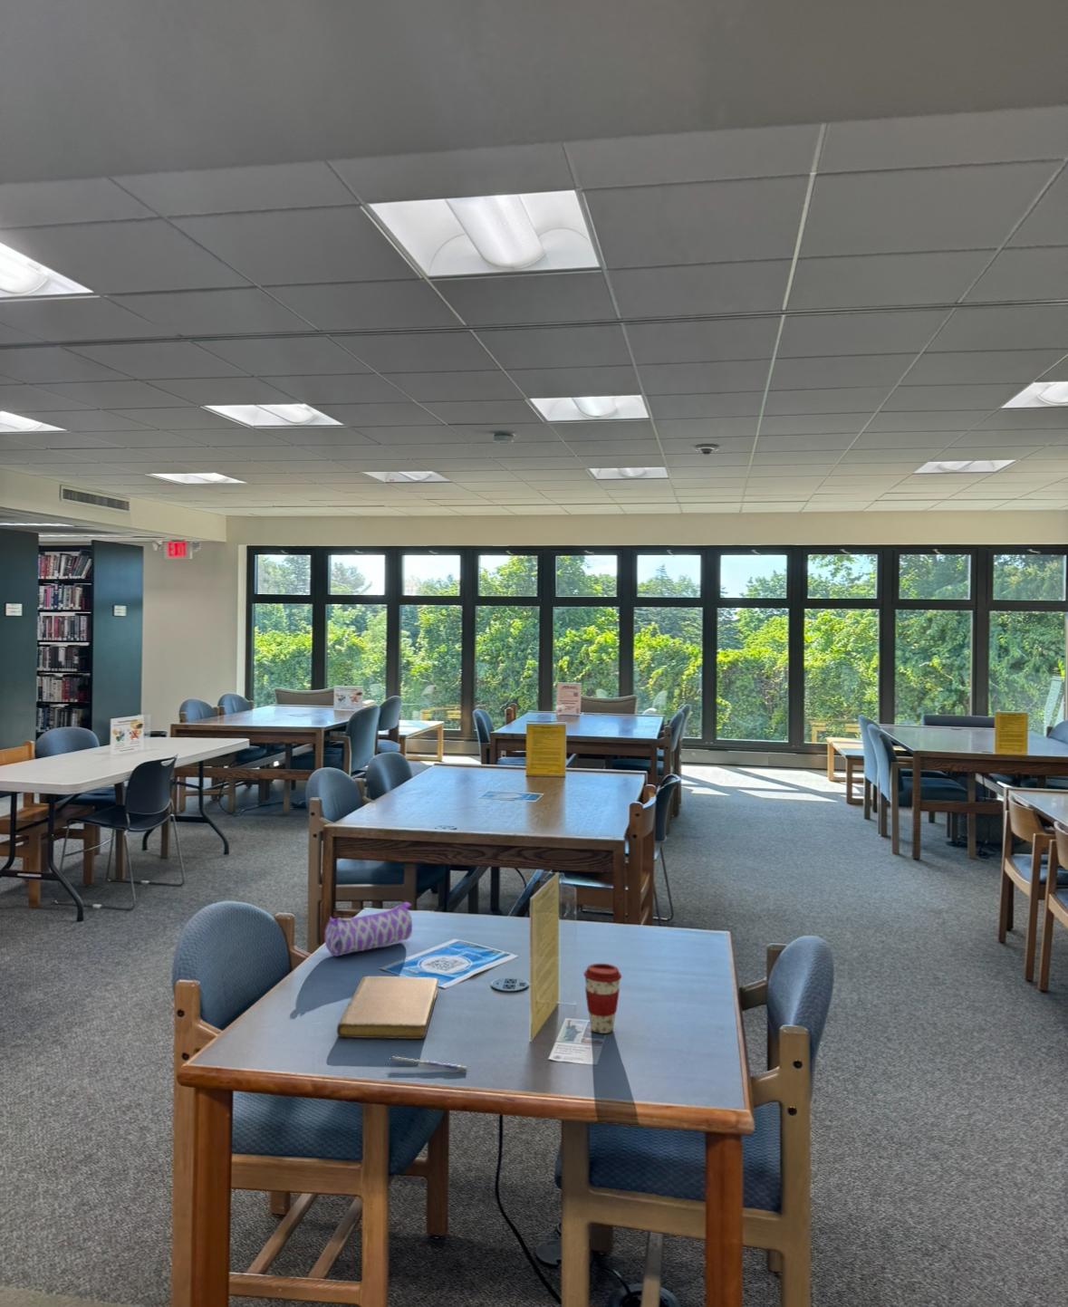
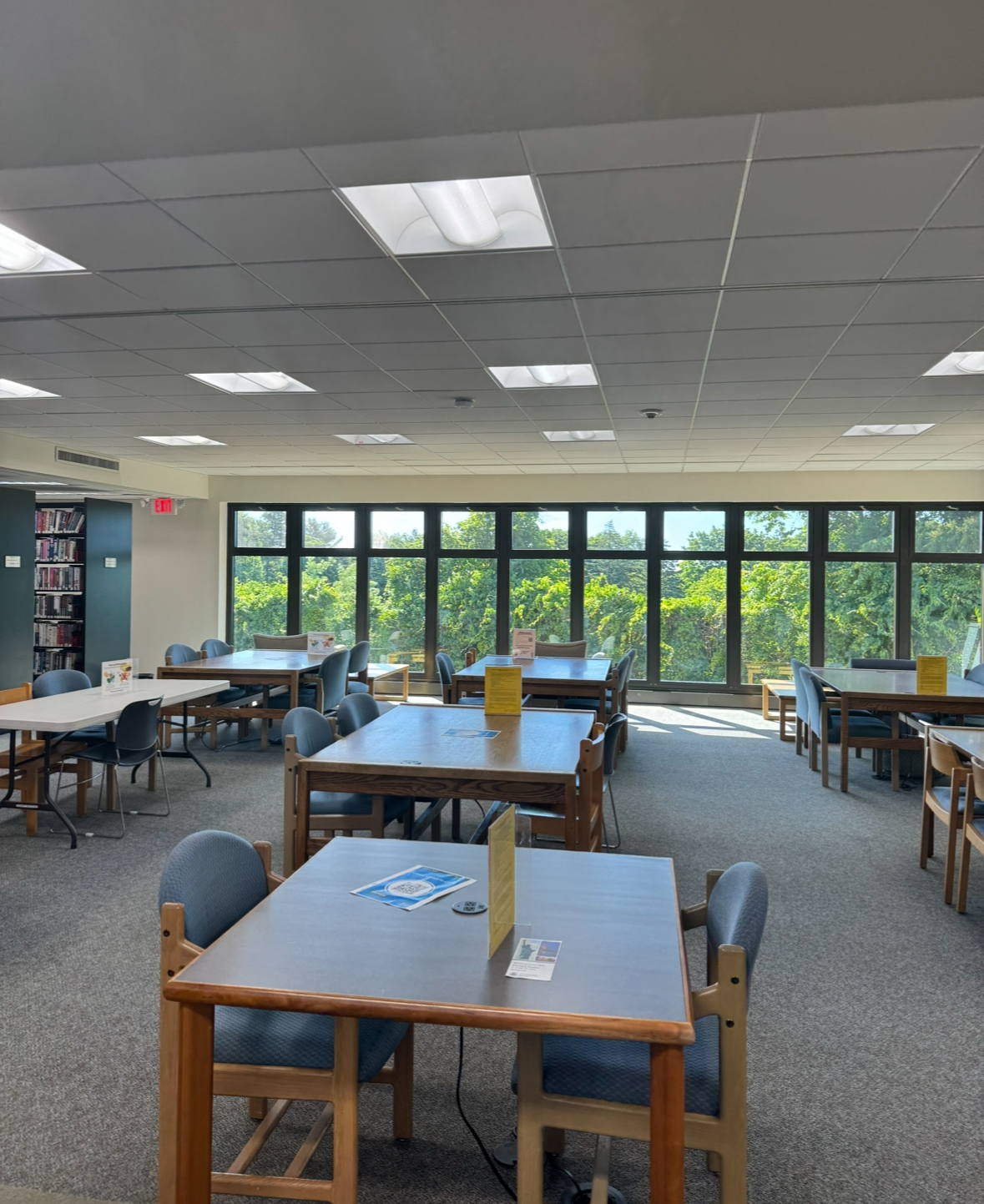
- pen [391,1056,468,1073]
- pencil case [323,901,414,957]
- coffee cup [583,963,622,1035]
- notebook [336,976,440,1040]
